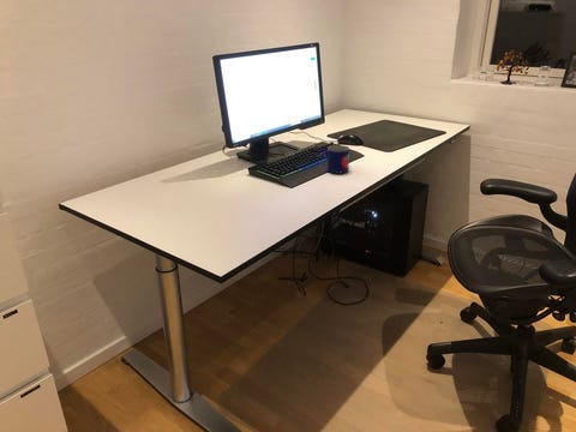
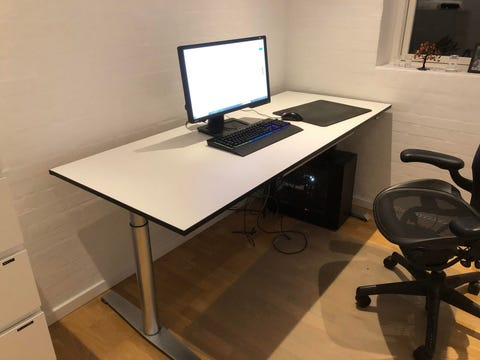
- mug [326,144,350,175]
